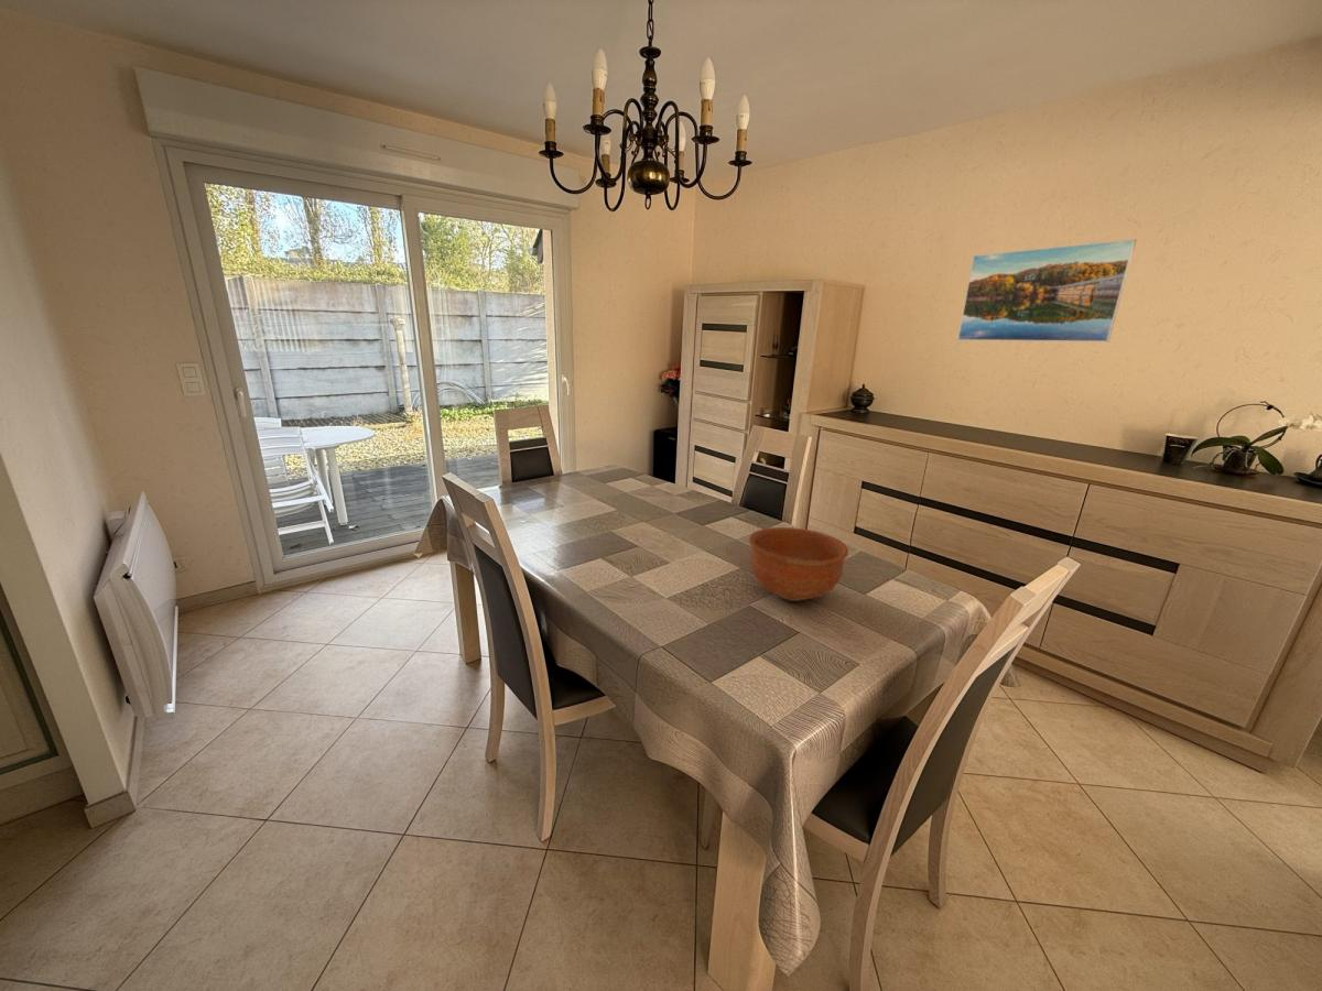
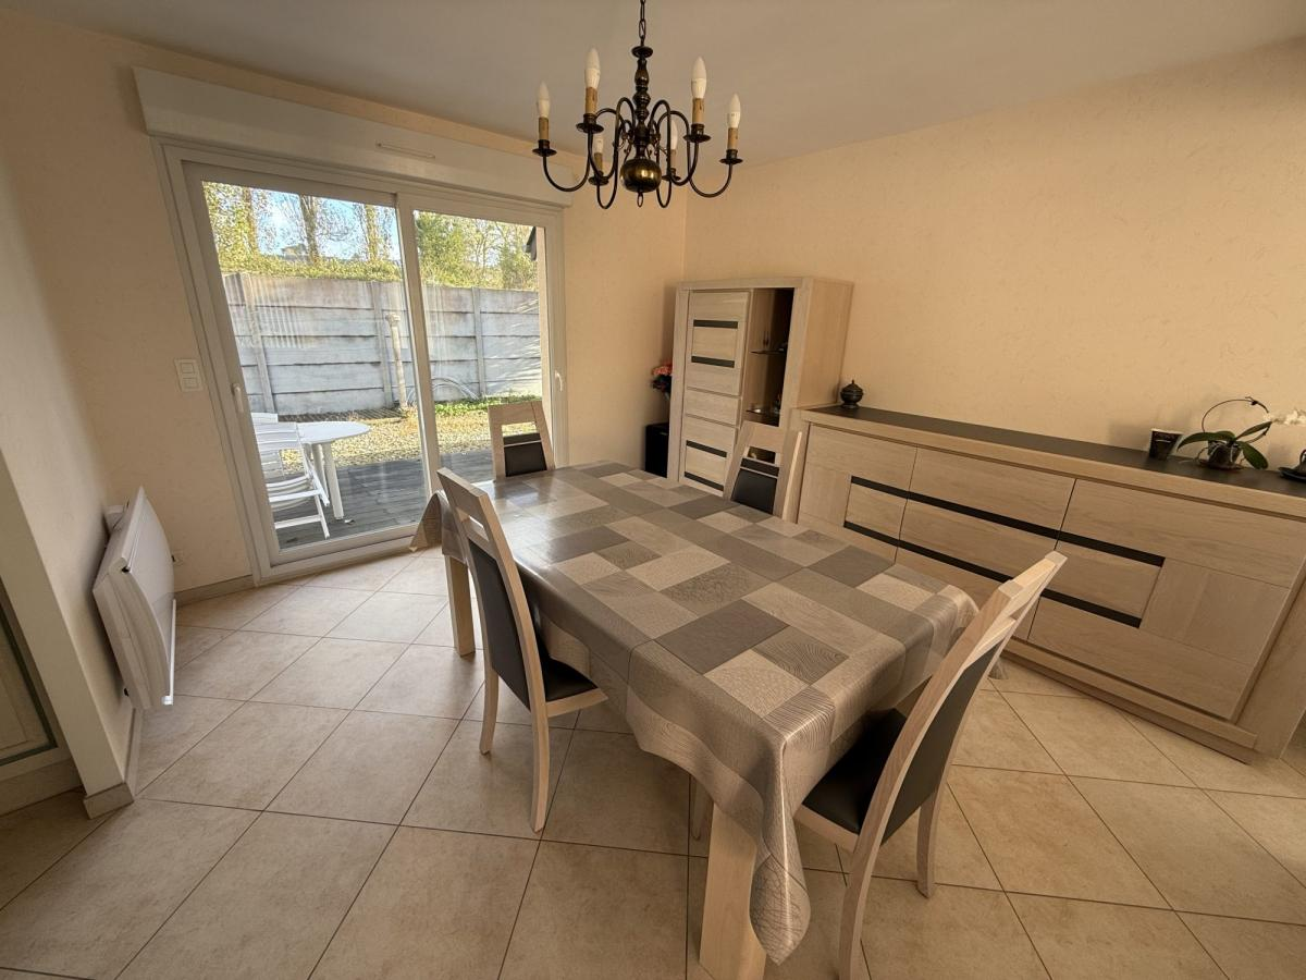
- bowl [748,526,849,602]
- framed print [956,238,1138,344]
